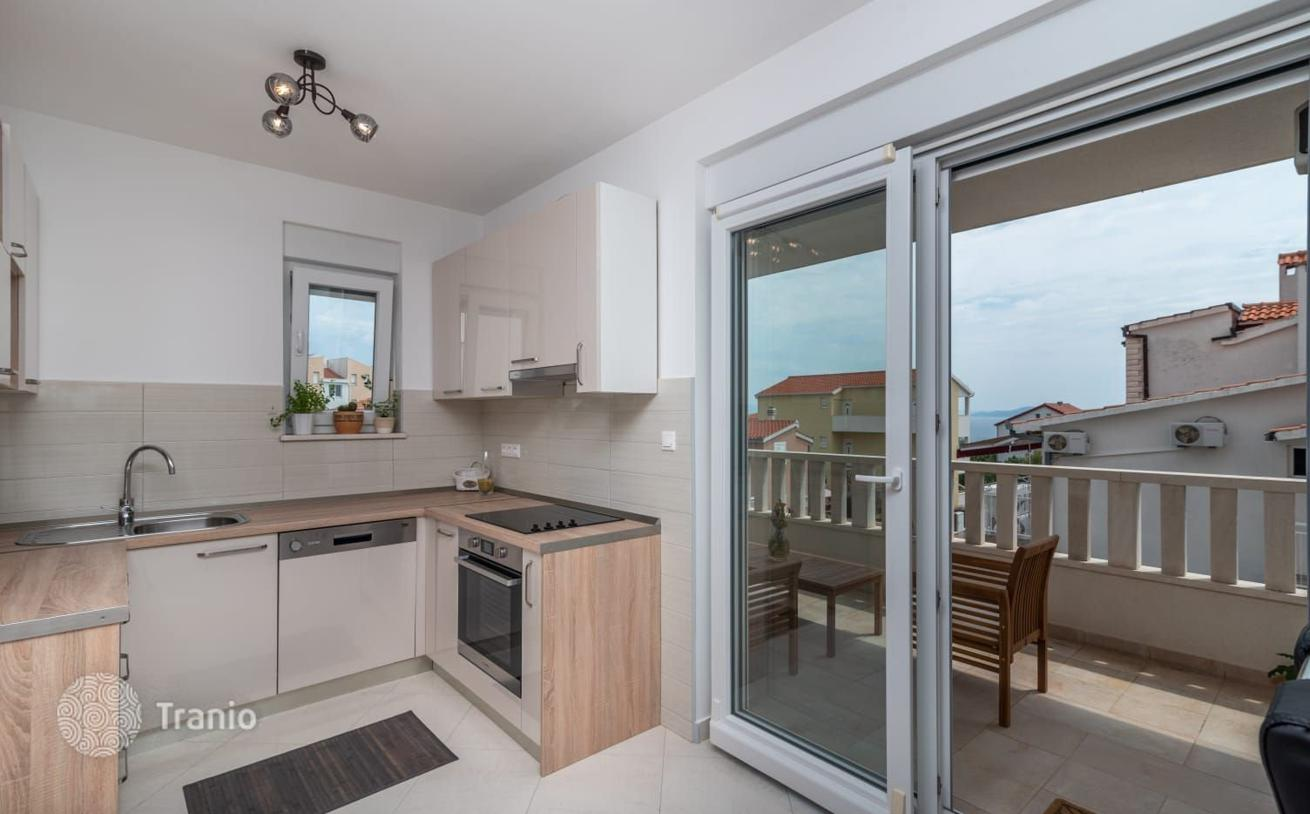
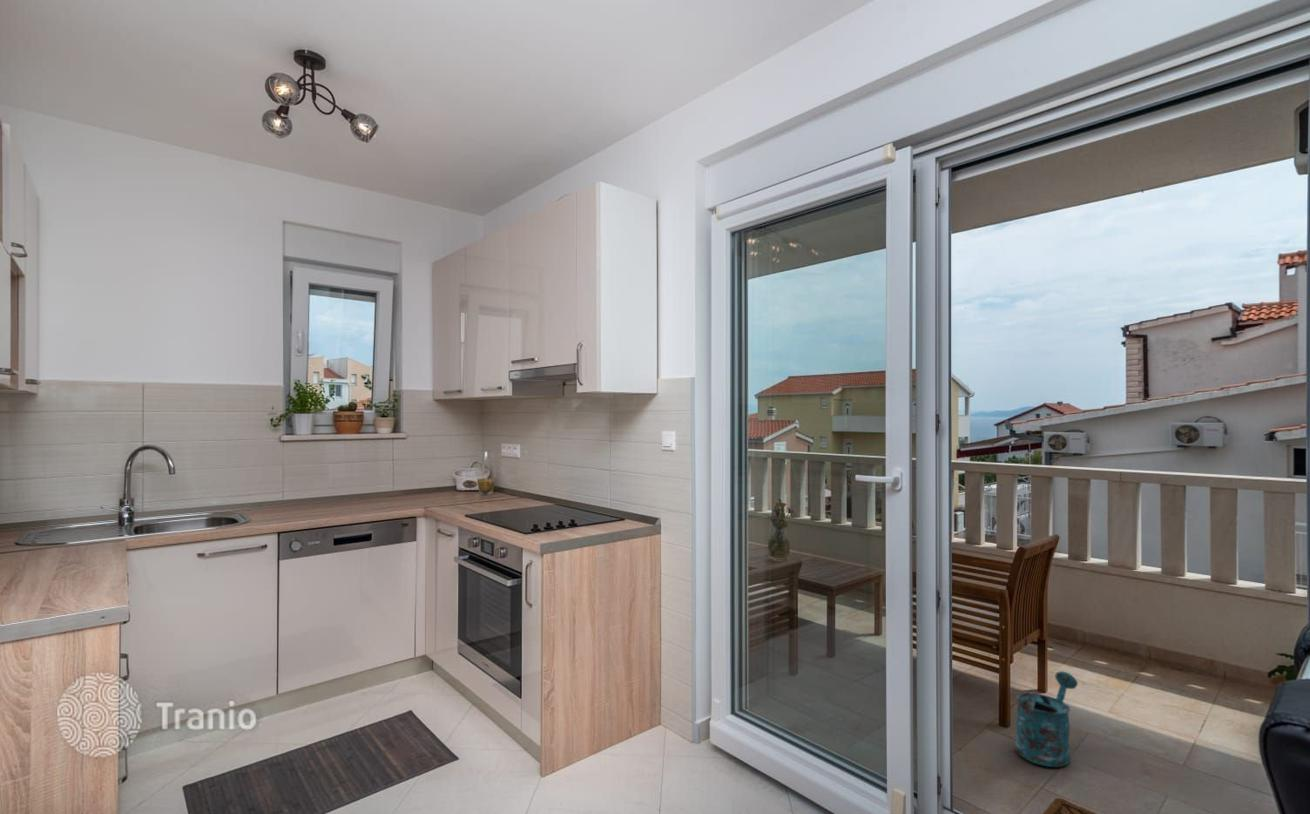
+ watering can [1014,670,1079,768]
